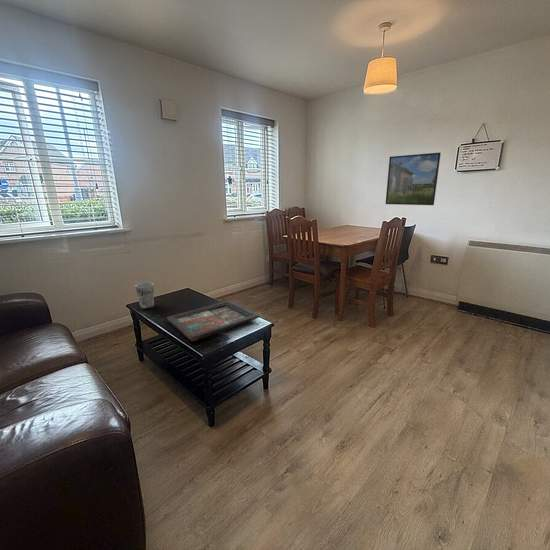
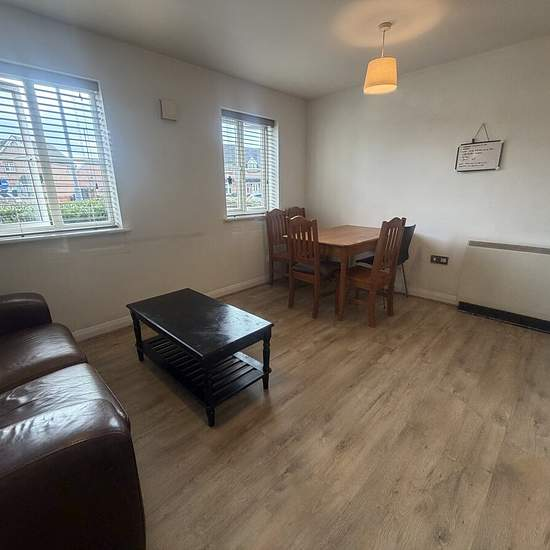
- decorative tray [166,300,260,342]
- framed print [385,152,442,206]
- cup [134,281,155,310]
